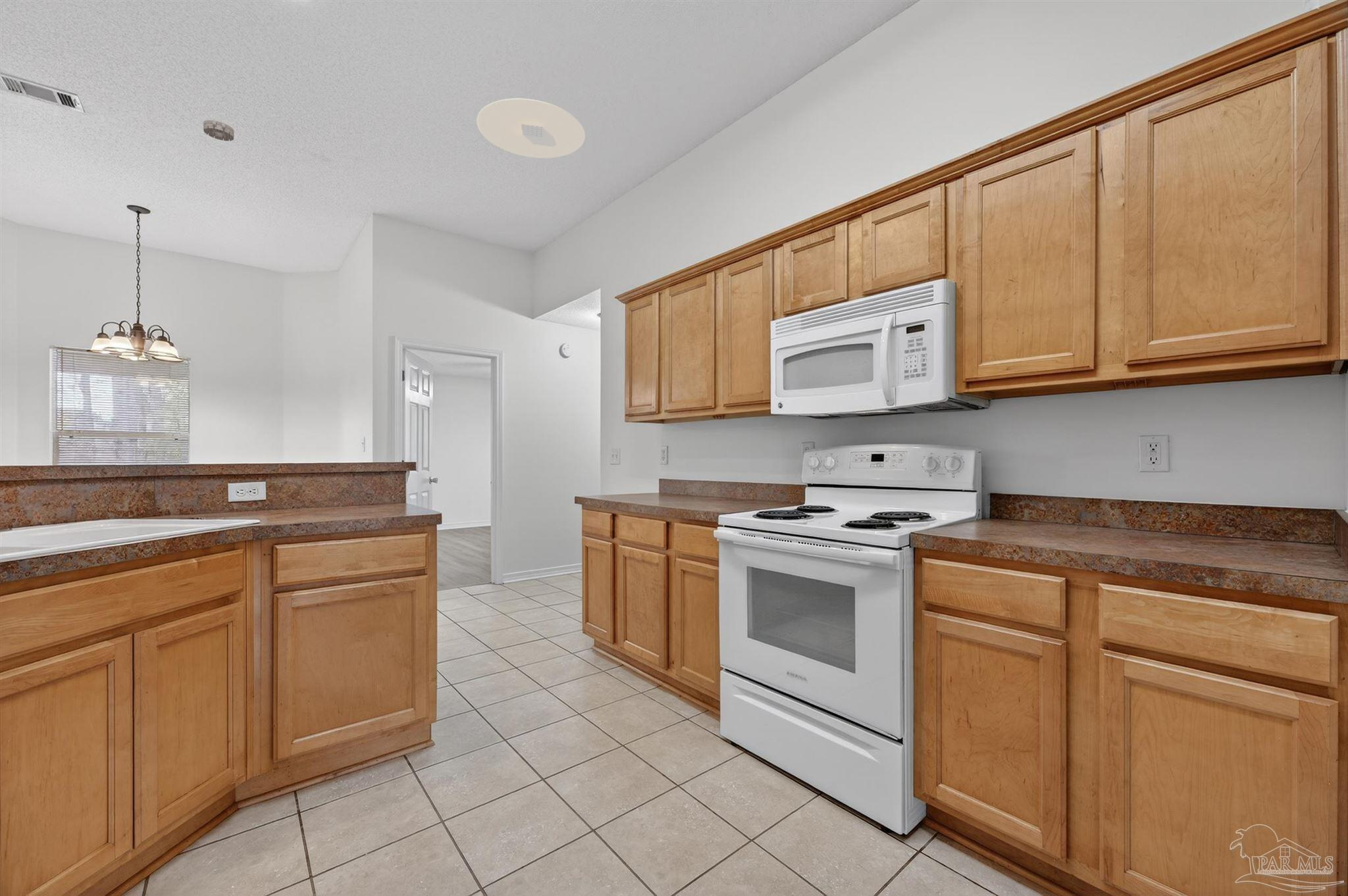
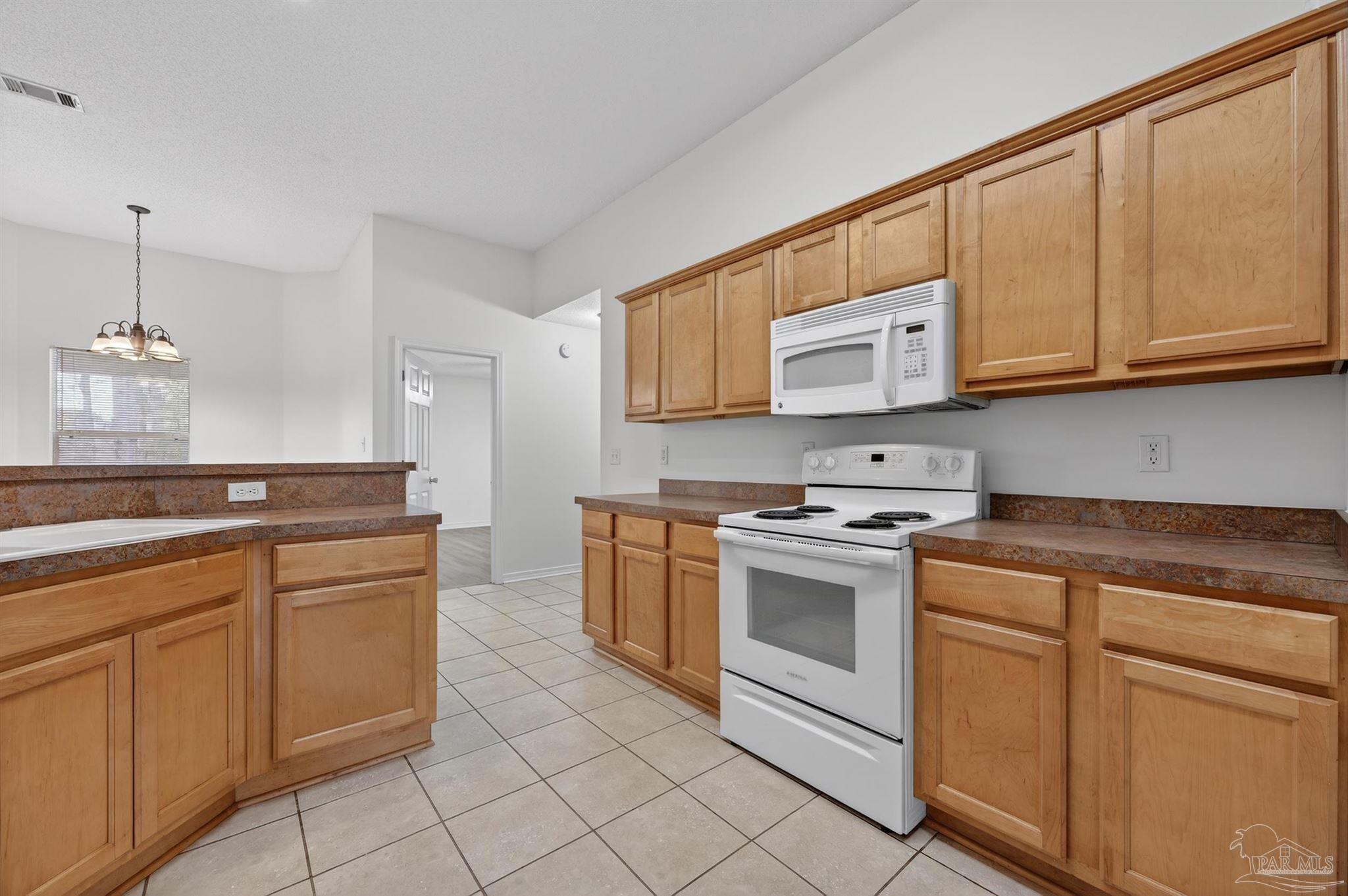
- smoke detector [203,119,234,141]
- ceiling light [476,98,586,159]
